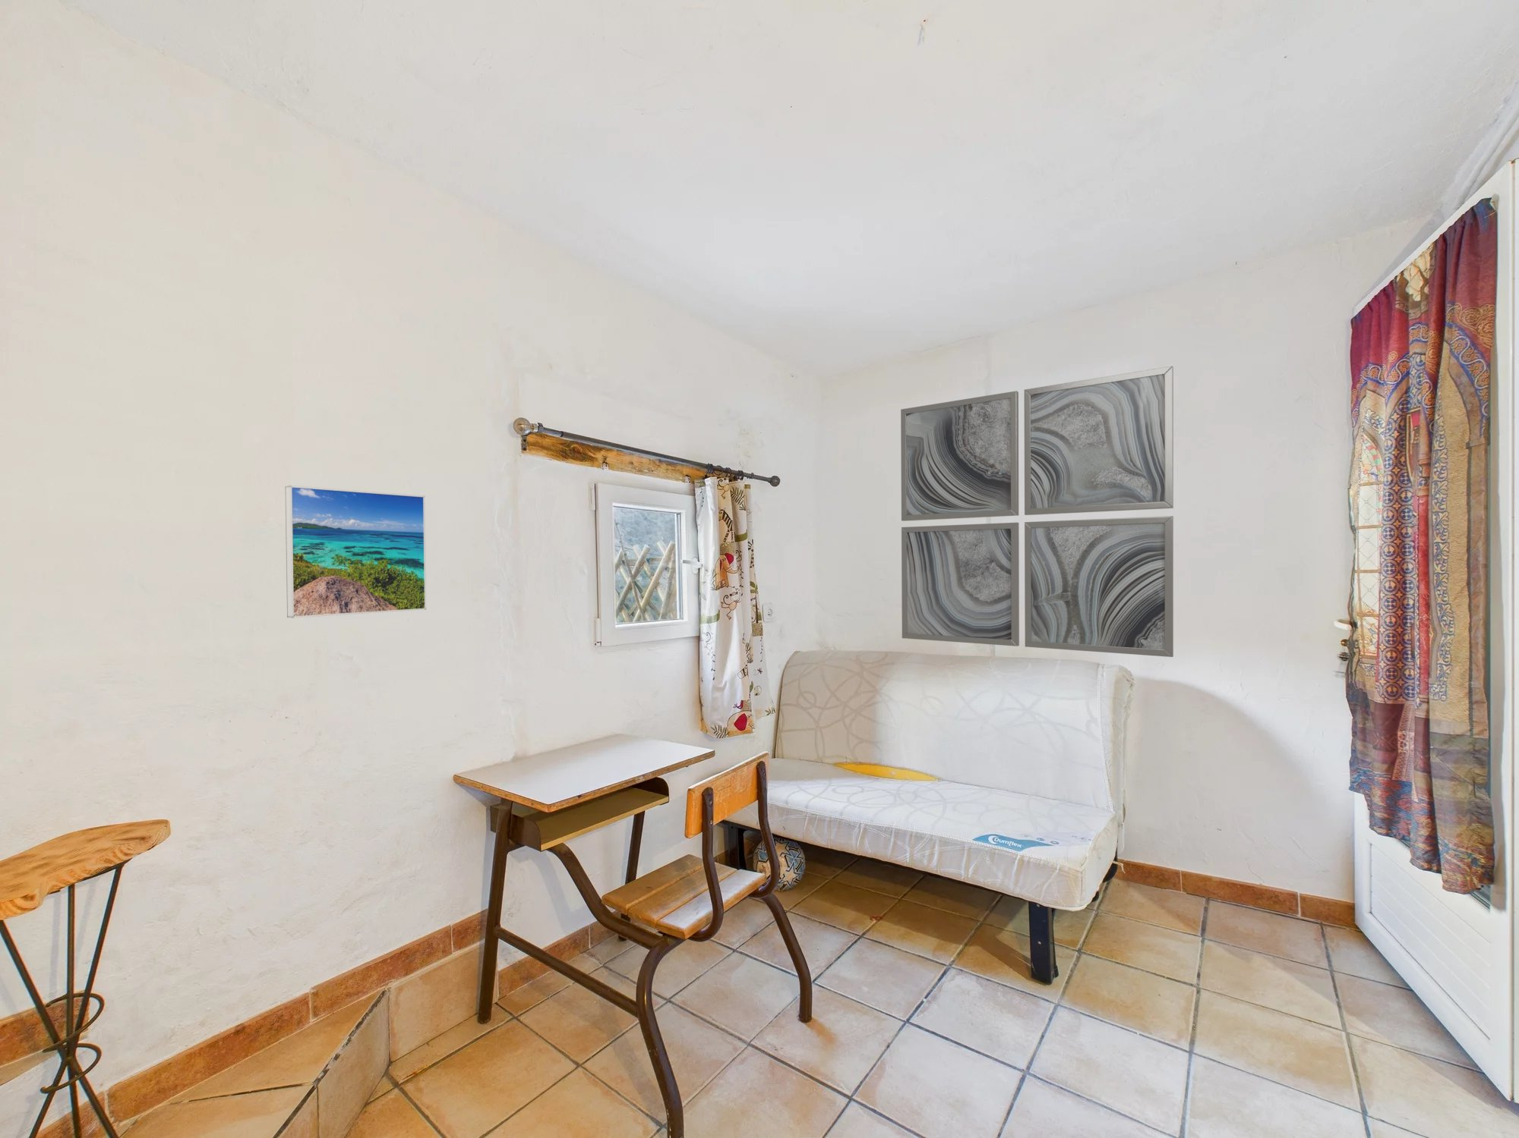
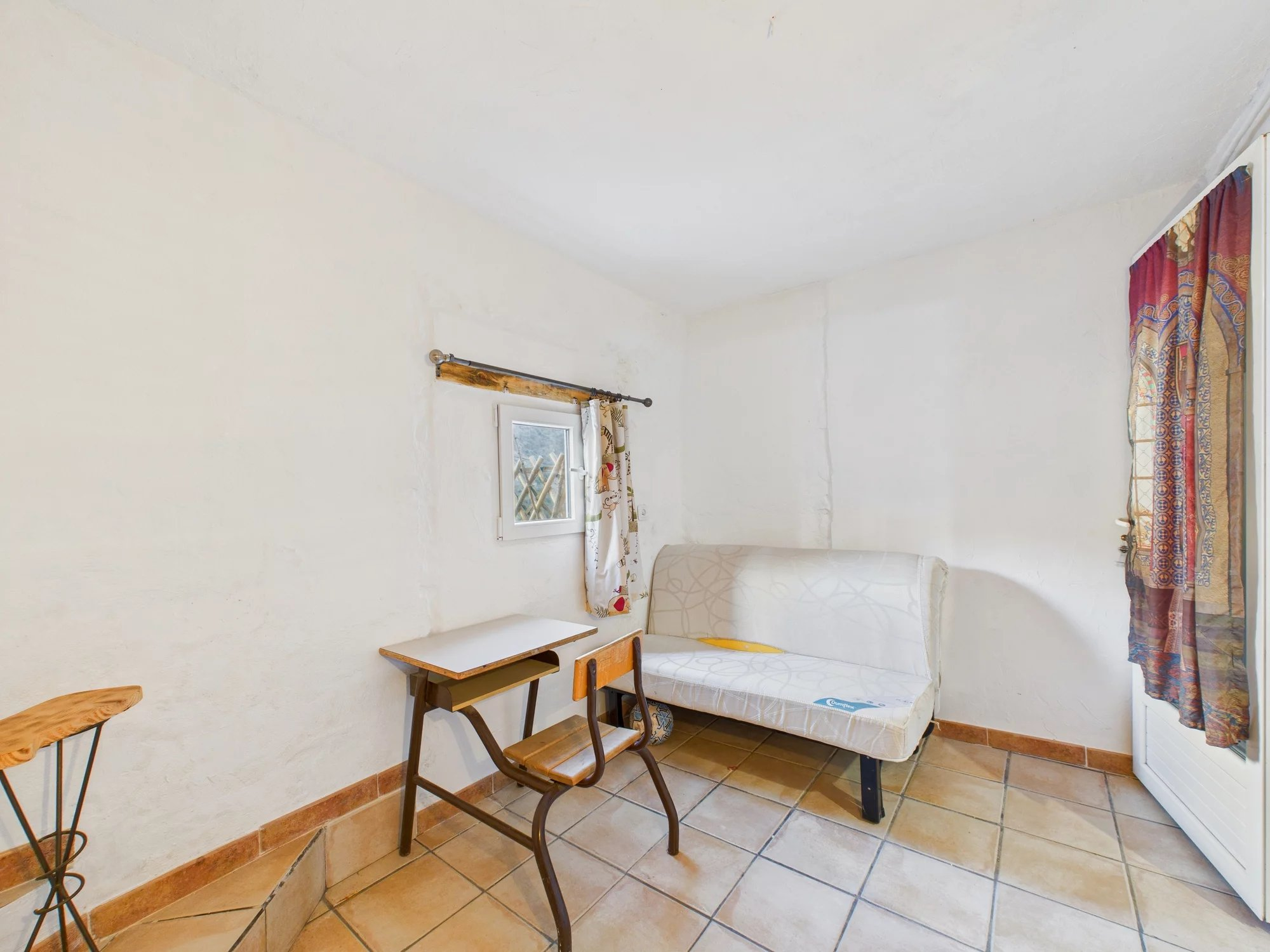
- wall art [899,366,1175,657]
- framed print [283,485,427,619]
